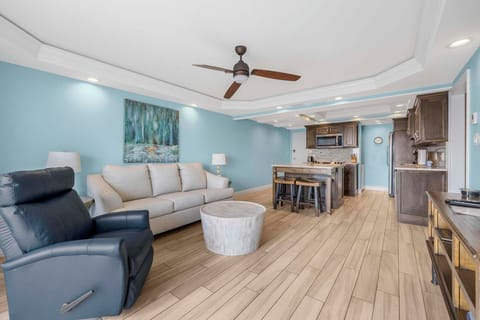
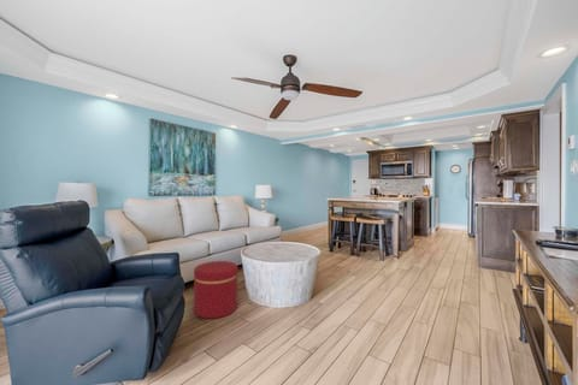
+ ottoman [193,260,238,320]
